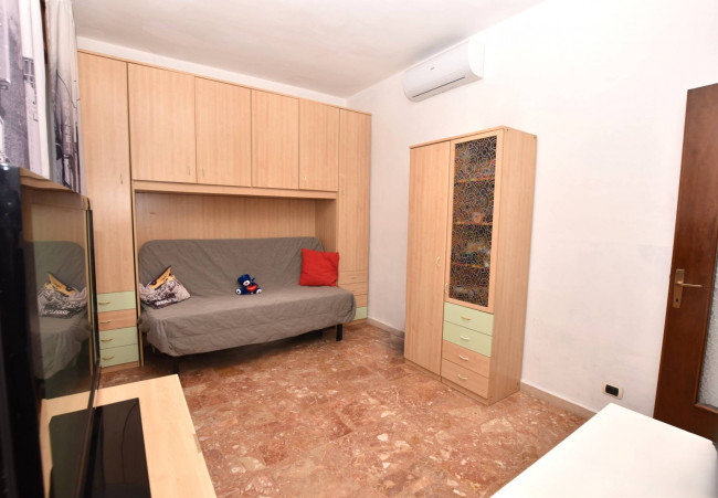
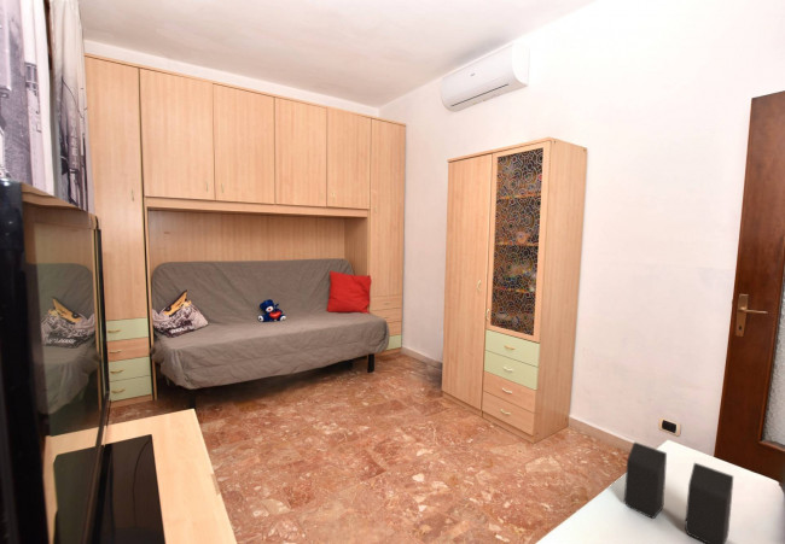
+ speaker [623,440,734,544]
